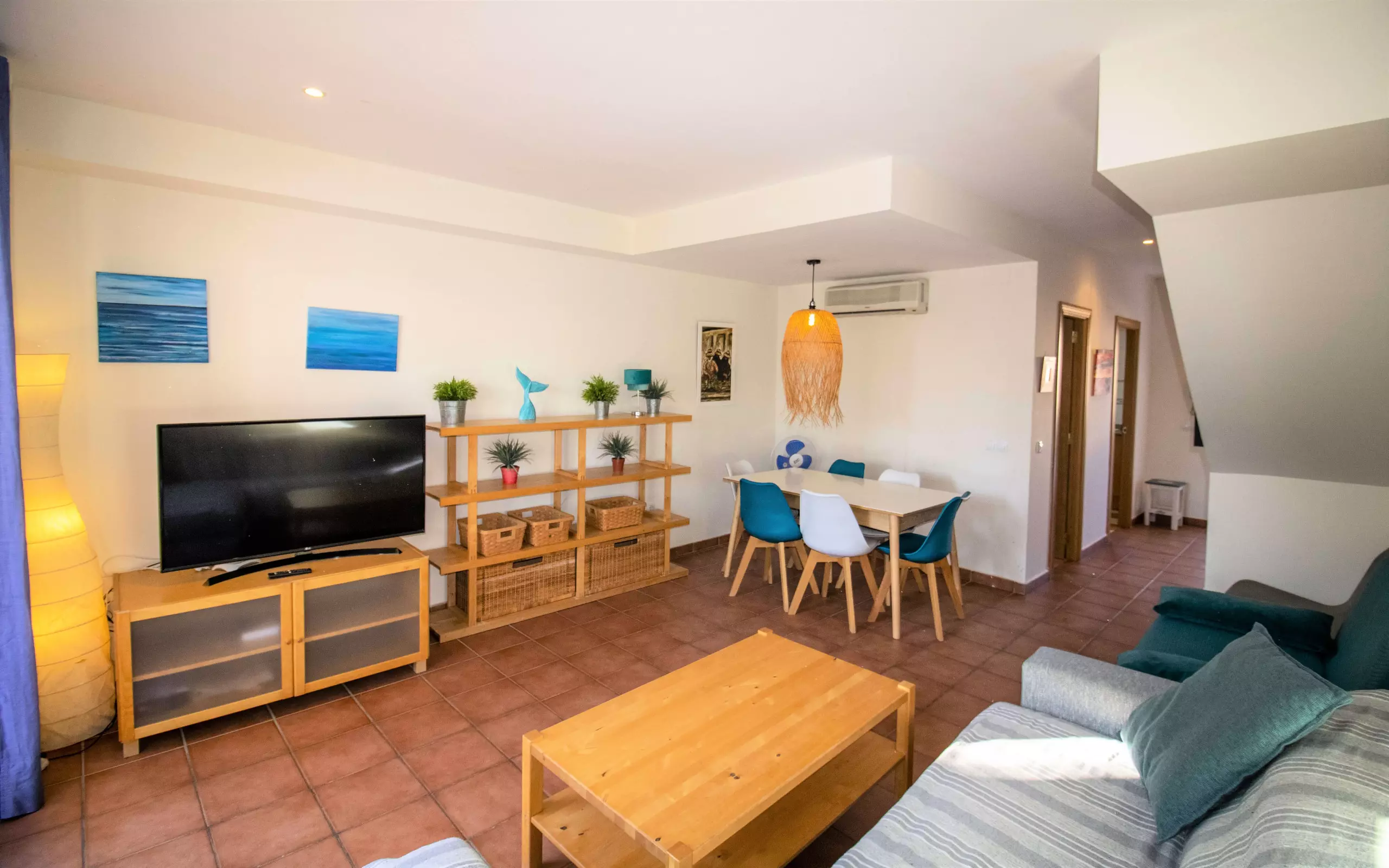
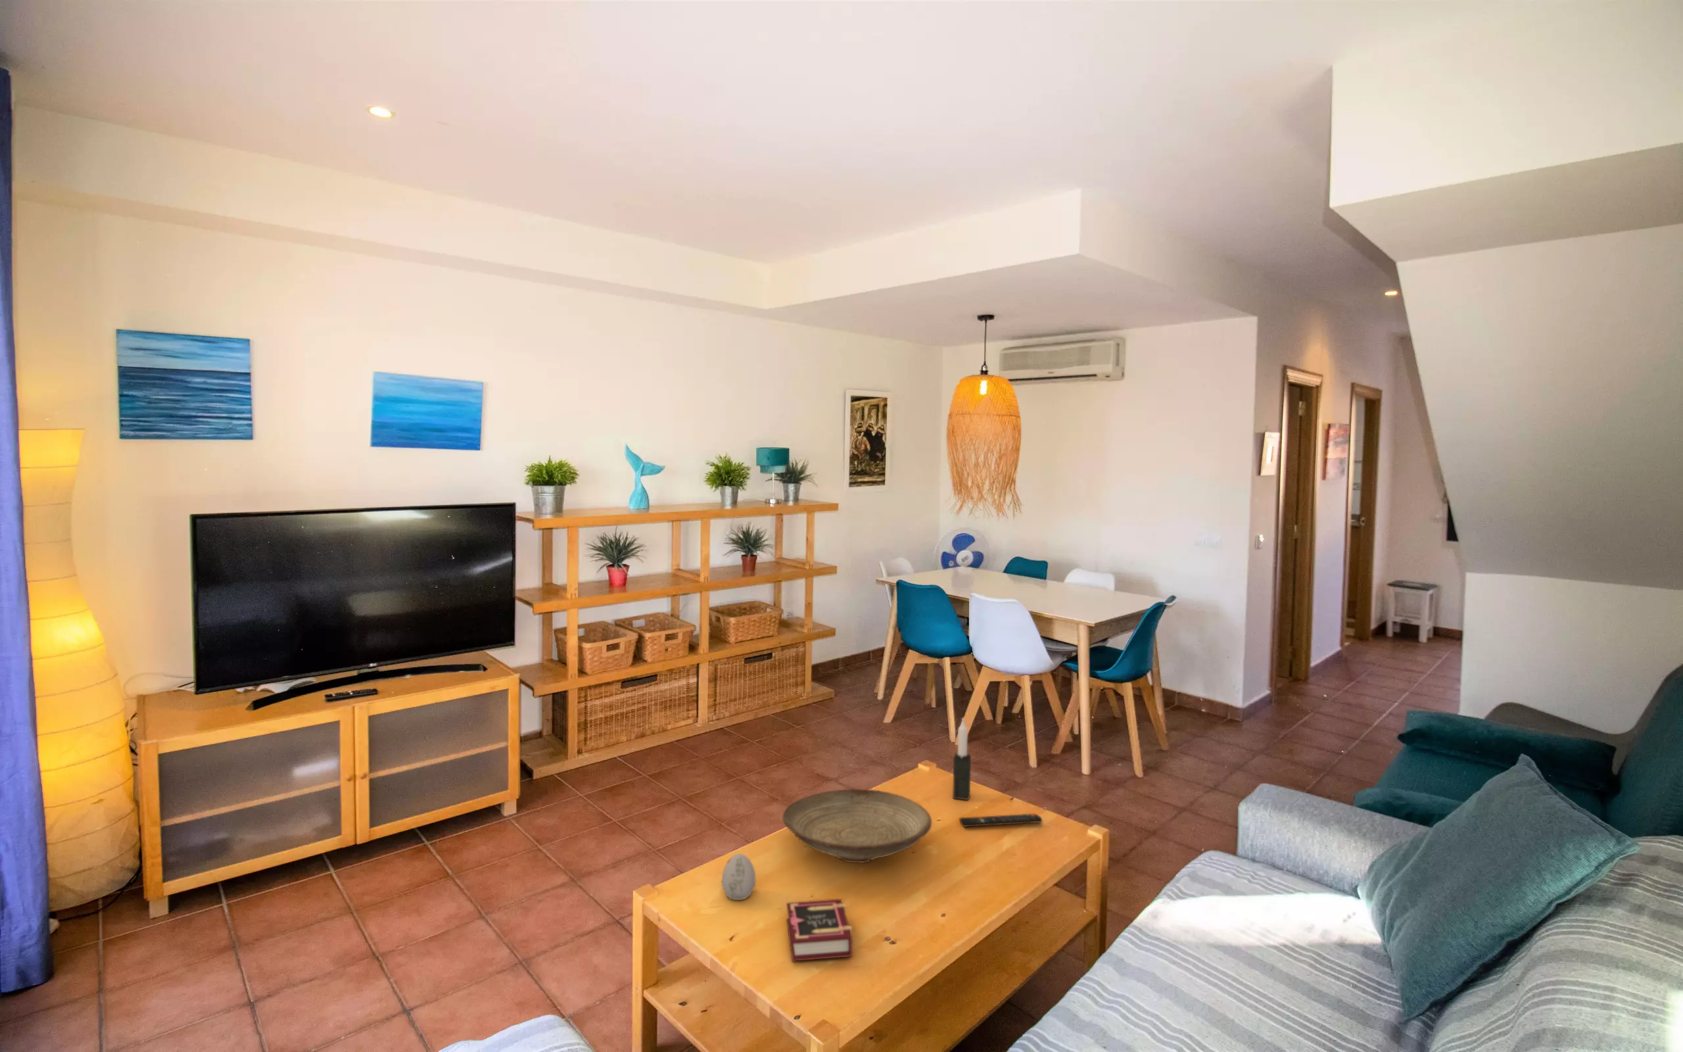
+ remote control [960,813,1043,828]
+ decorative bowl [782,788,932,864]
+ decorative egg [721,853,756,901]
+ book [785,898,853,962]
+ candle [952,717,972,801]
